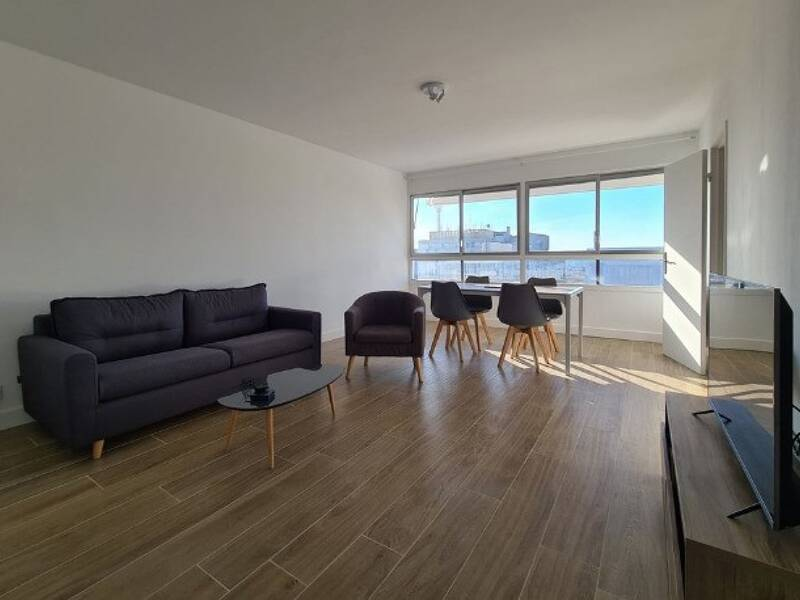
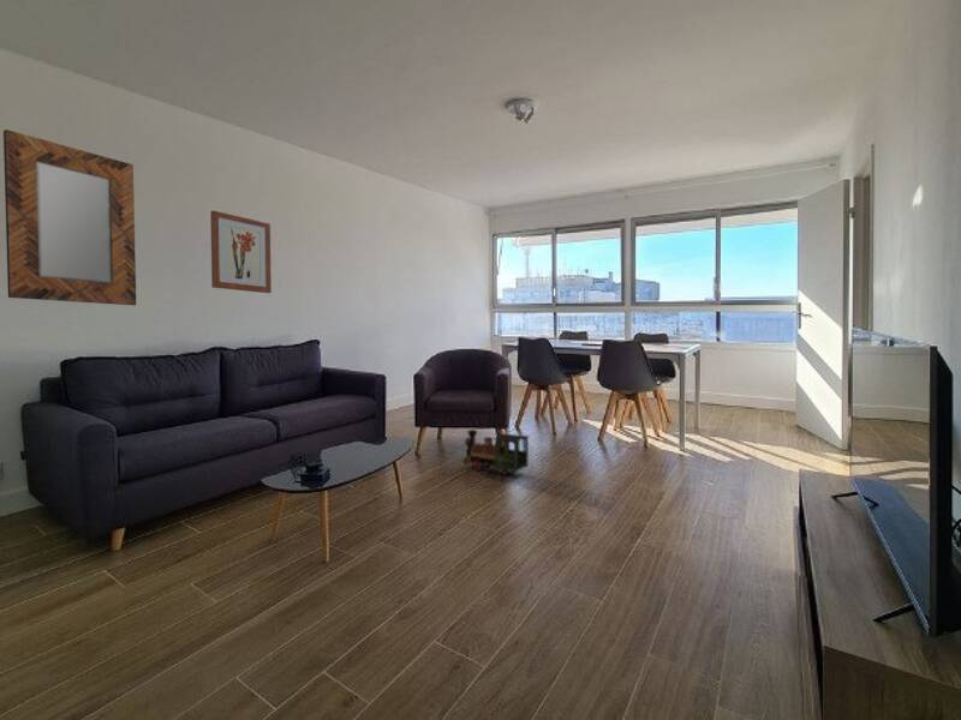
+ toy train [461,428,531,476]
+ home mirror [2,128,137,306]
+ wall art [209,209,273,294]
